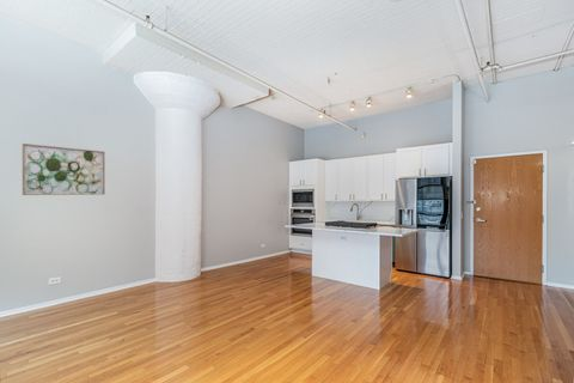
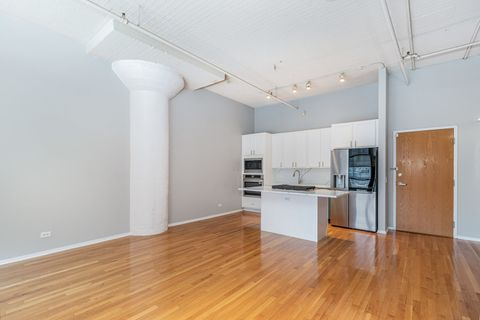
- wall art [22,142,106,196]
